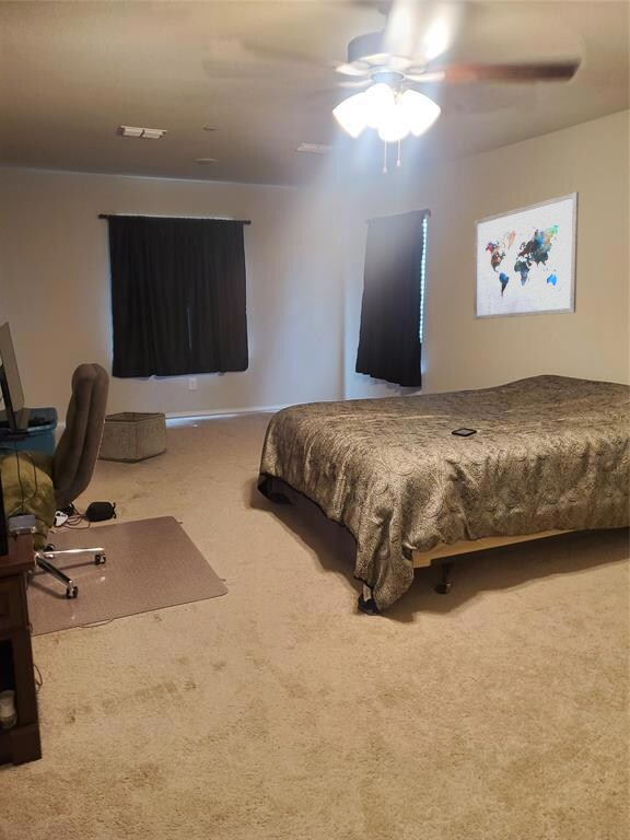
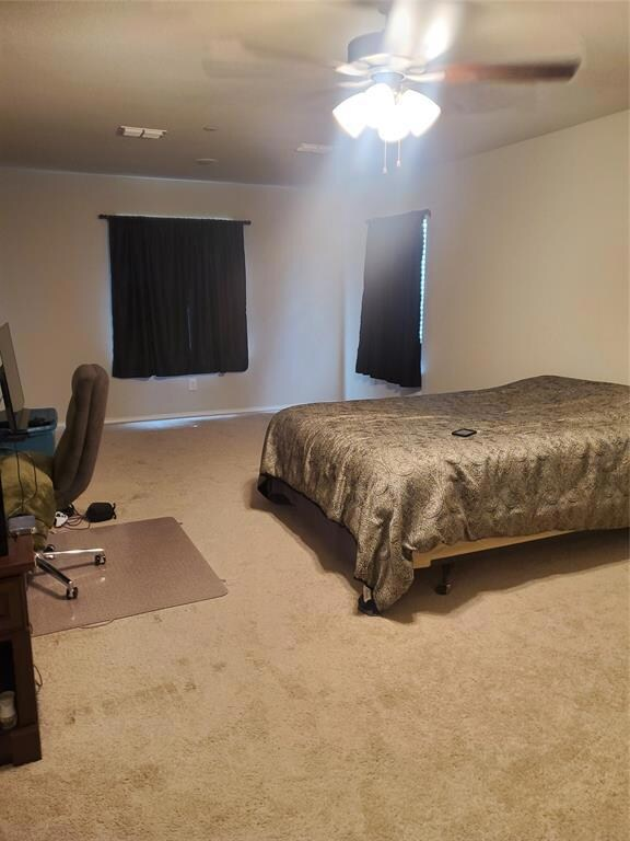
- storage bin [97,411,168,462]
- wall art [472,191,580,320]
